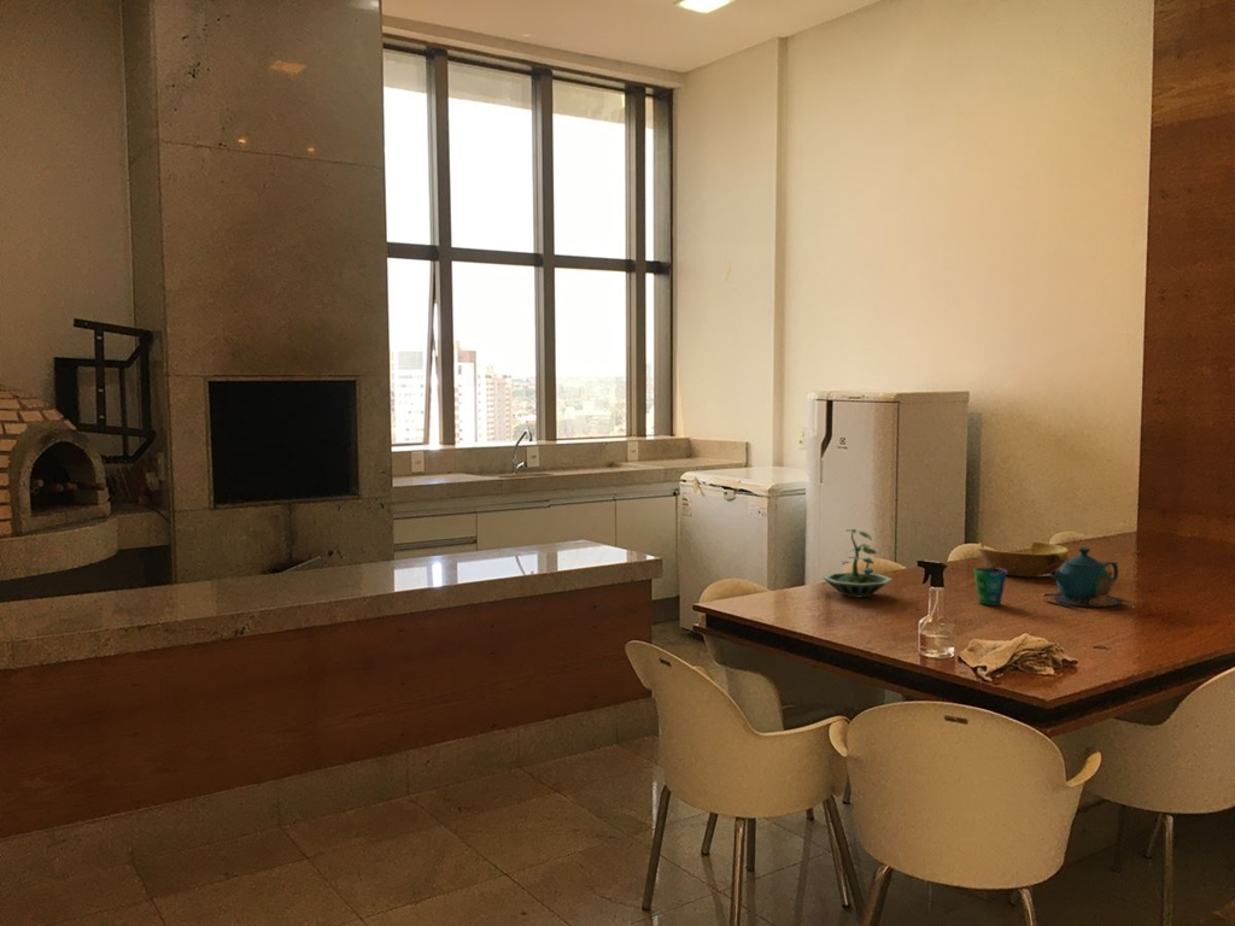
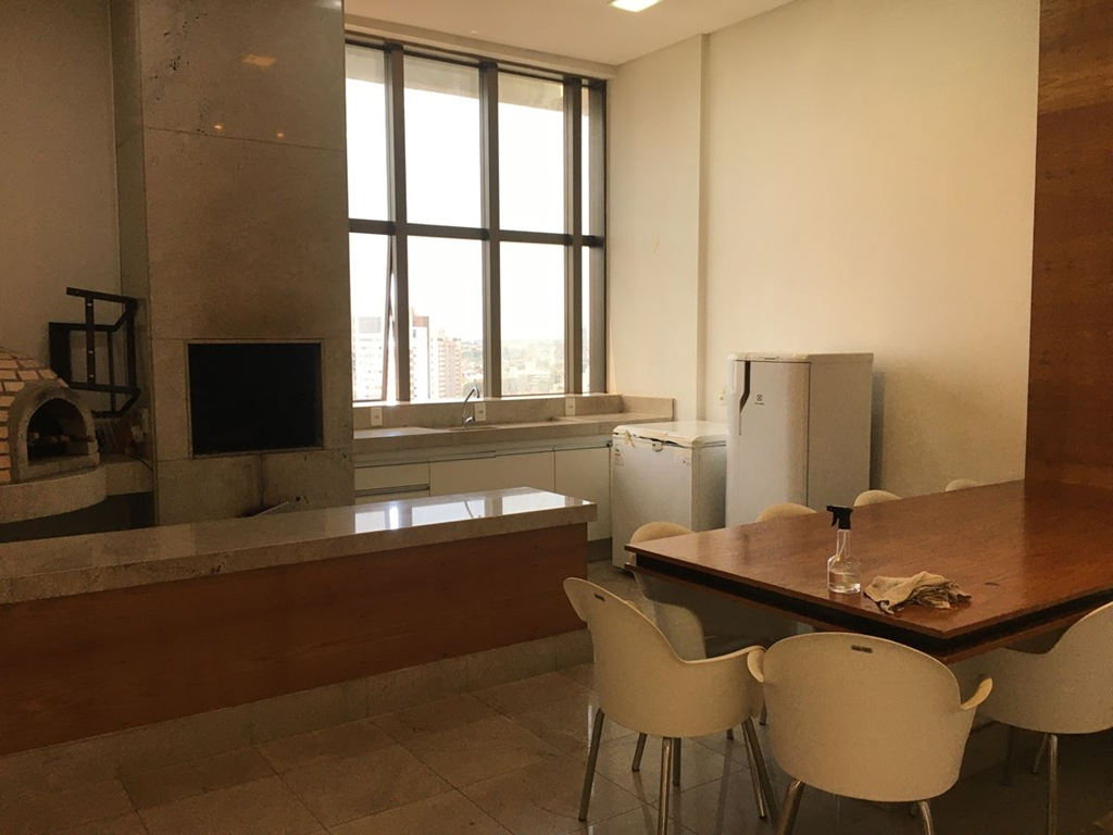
- teapot [1043,546,1131,610]
- cup [973,565,1007,606]
- terrarium [821,528,892,598]
- bowl [976,540,1070,579]
